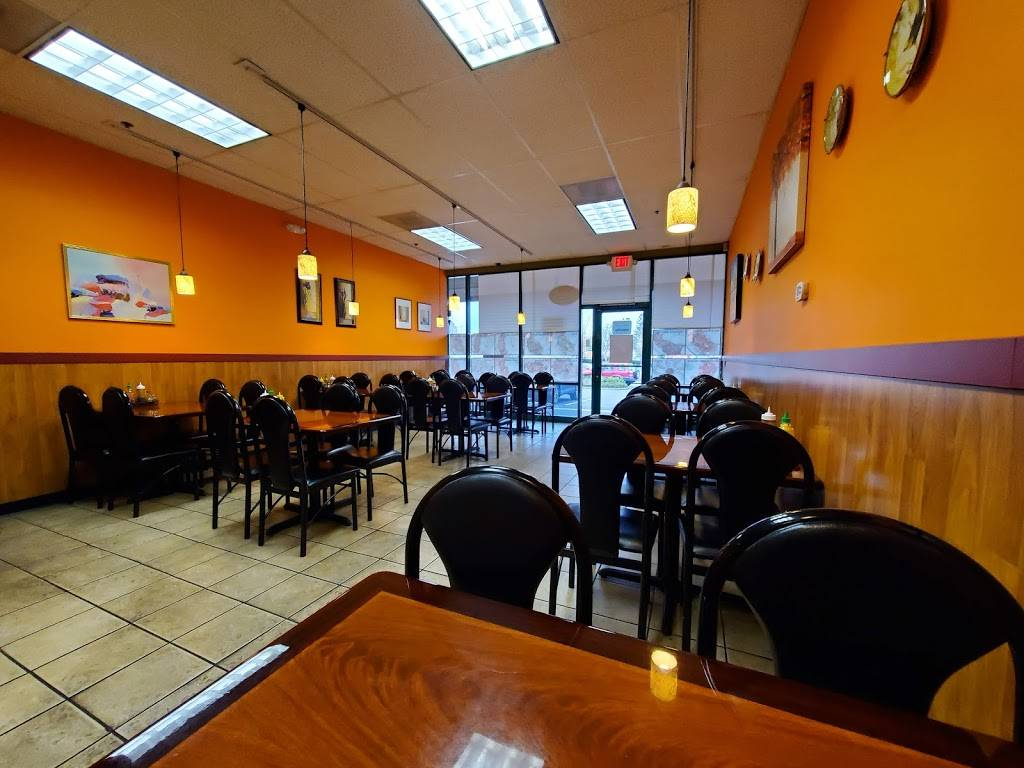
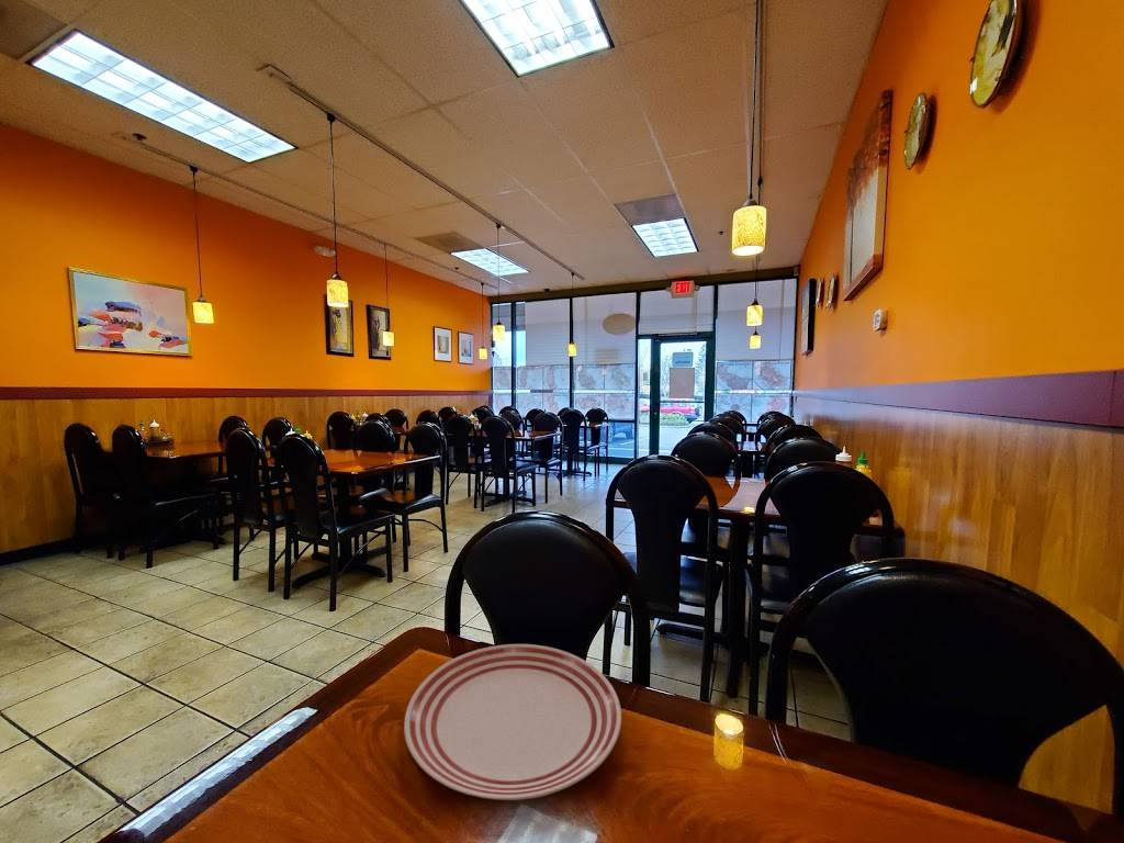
+ dinner plate [403,643,622,801]
